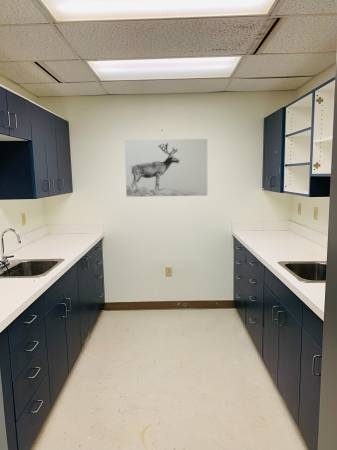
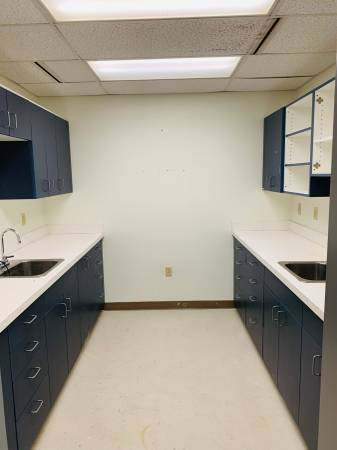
- wall art [124,138,208,198]
